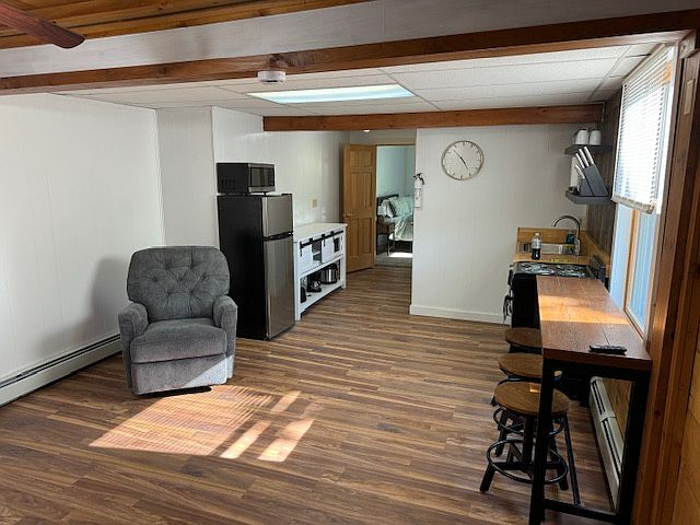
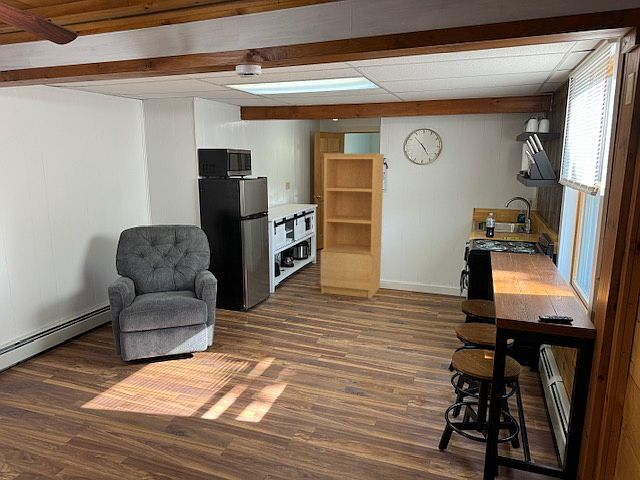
+ bookcase [320,152,385,300]
